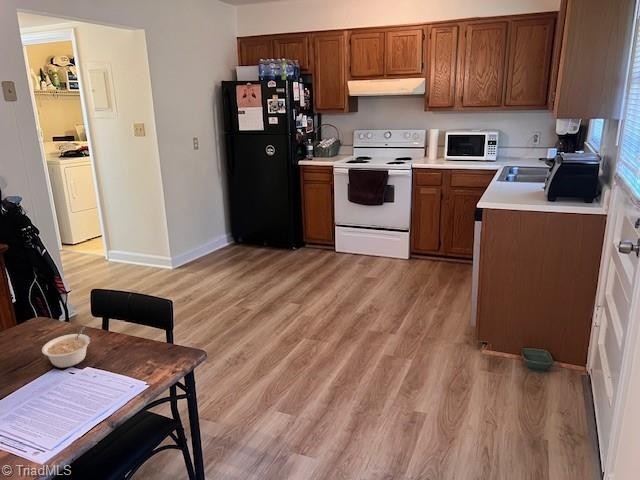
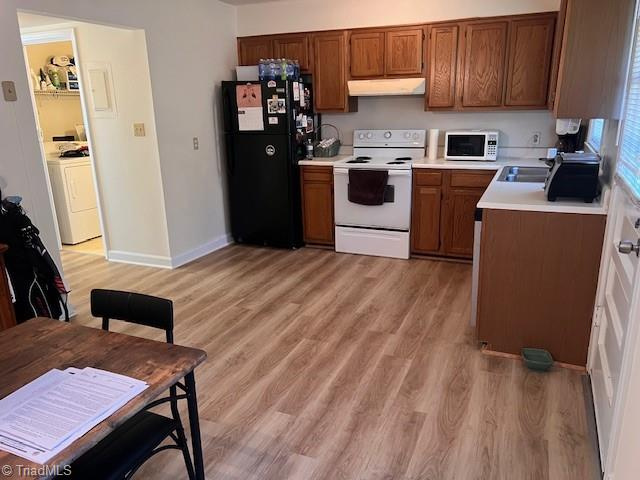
- legume [41,326,91,369]
